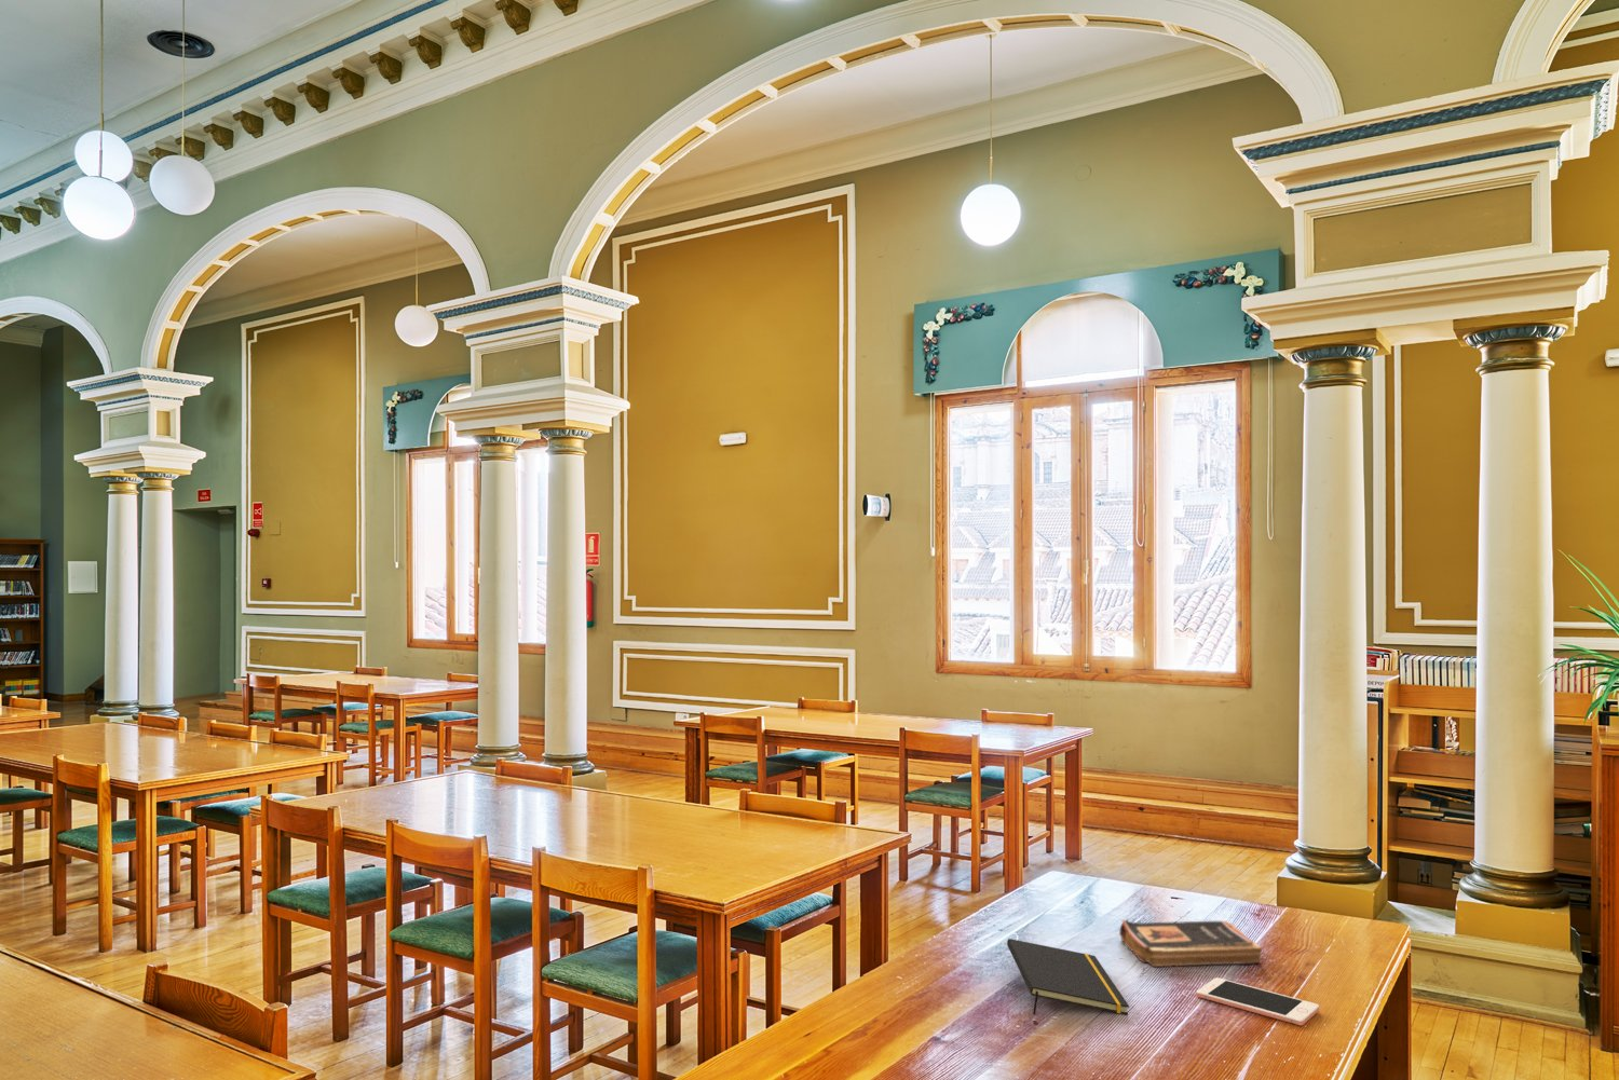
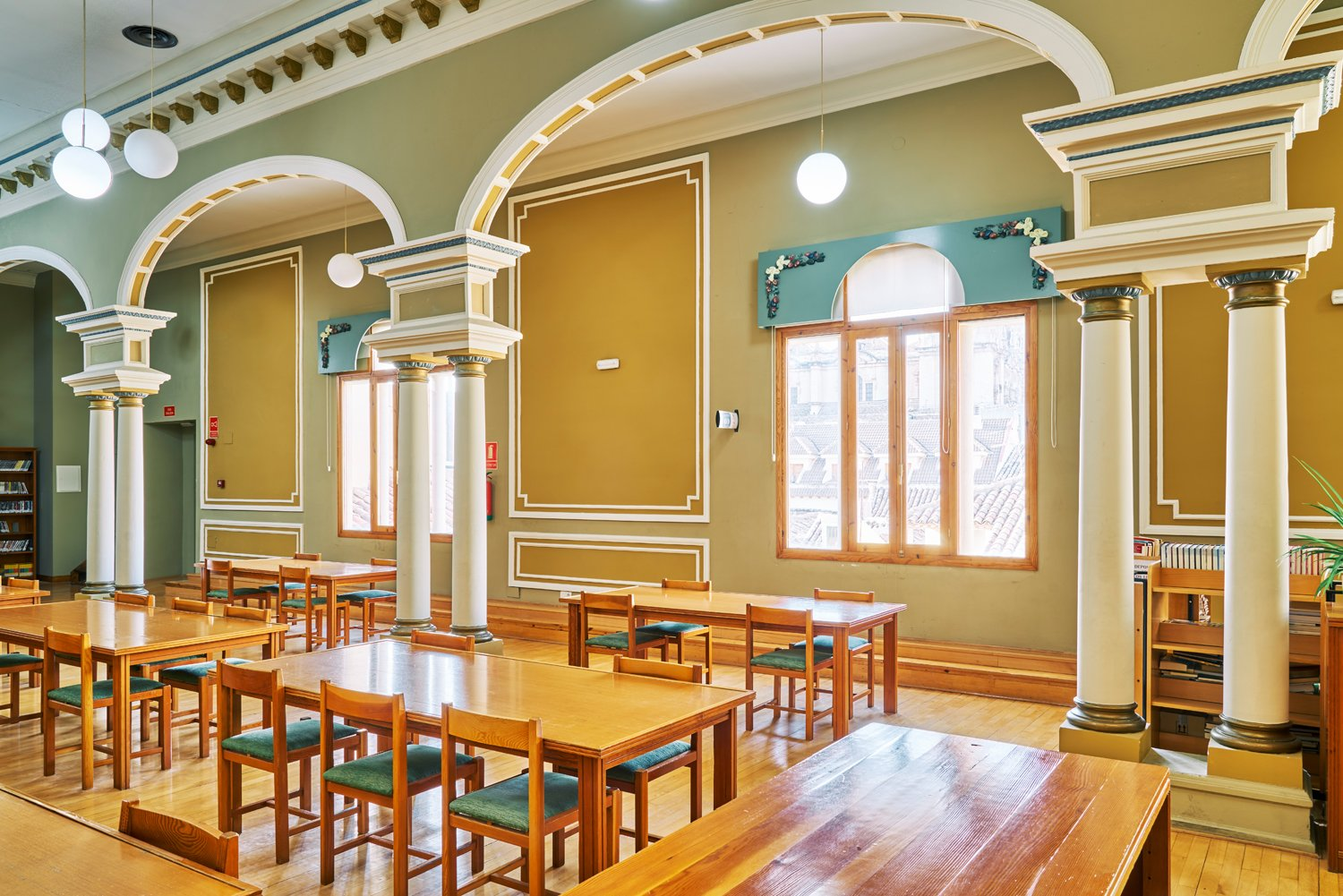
- notepad [1005,938,1130,1016]
- book [1119,918,1263,968]
- cell phone [1196,976,1320,1026]
